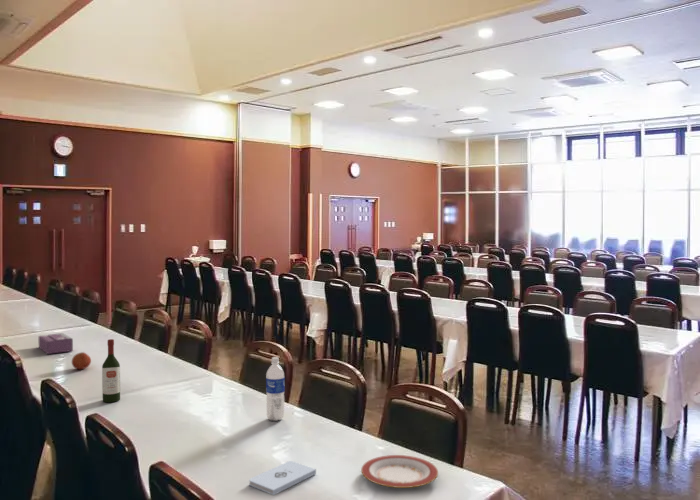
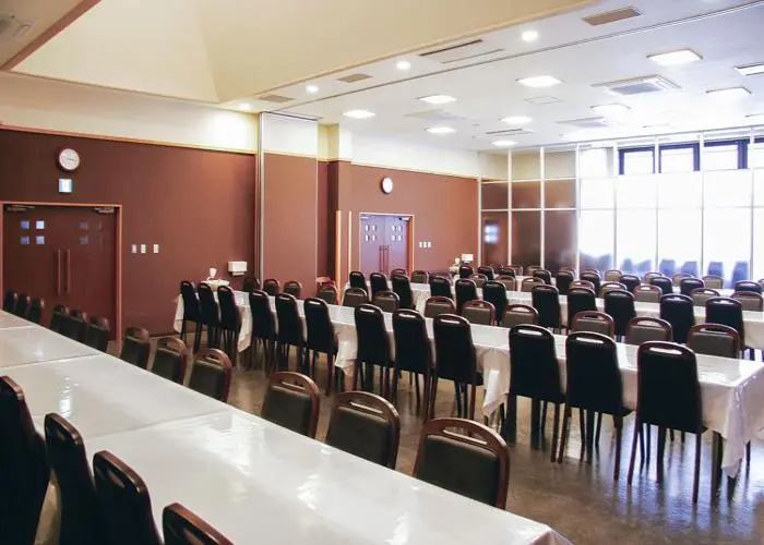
- wine bottle [101,338,121,403]
- fruit [71,351,92,370]
- plate [360,454,439,489]
- water bottle [265,356,285,422]
- notepad [248,460,317,496]
- tissue box [38,332,74,355]
